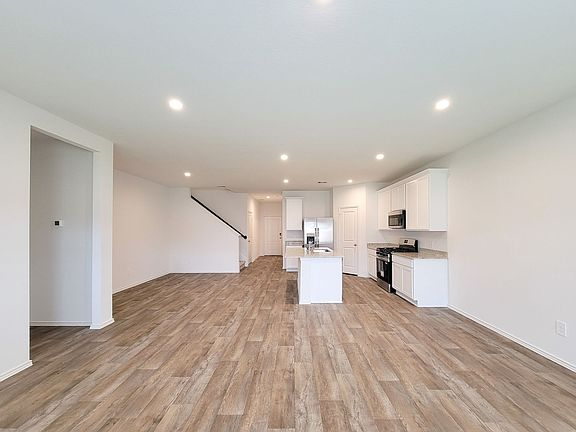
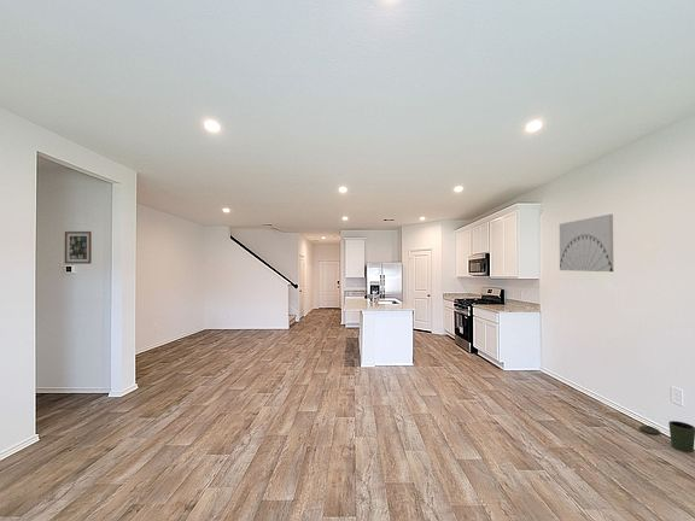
+ trash can [638,420,695,453]
+ wall art [64,230,93,265]
+ wall art [559,213,614,273]
